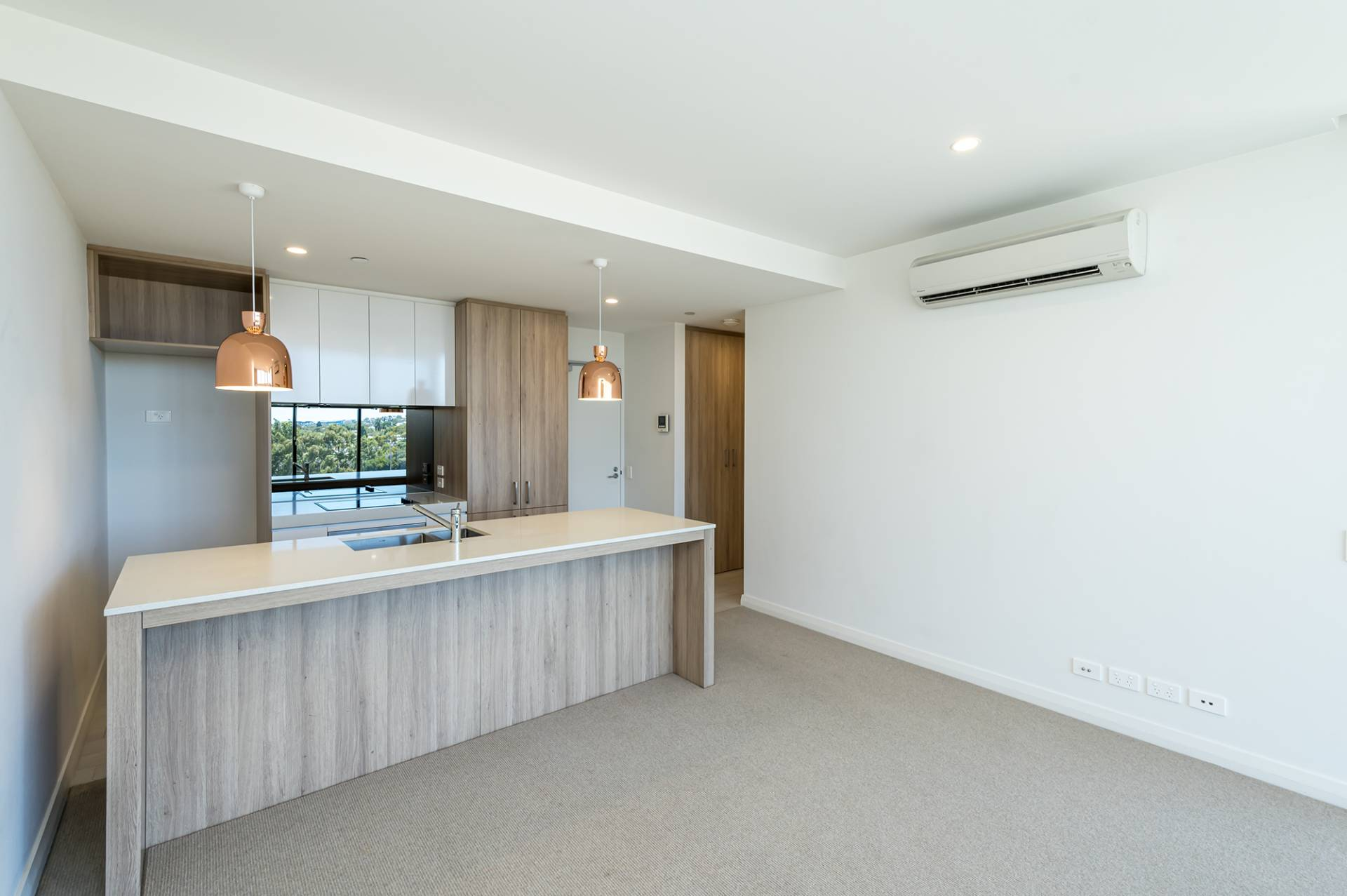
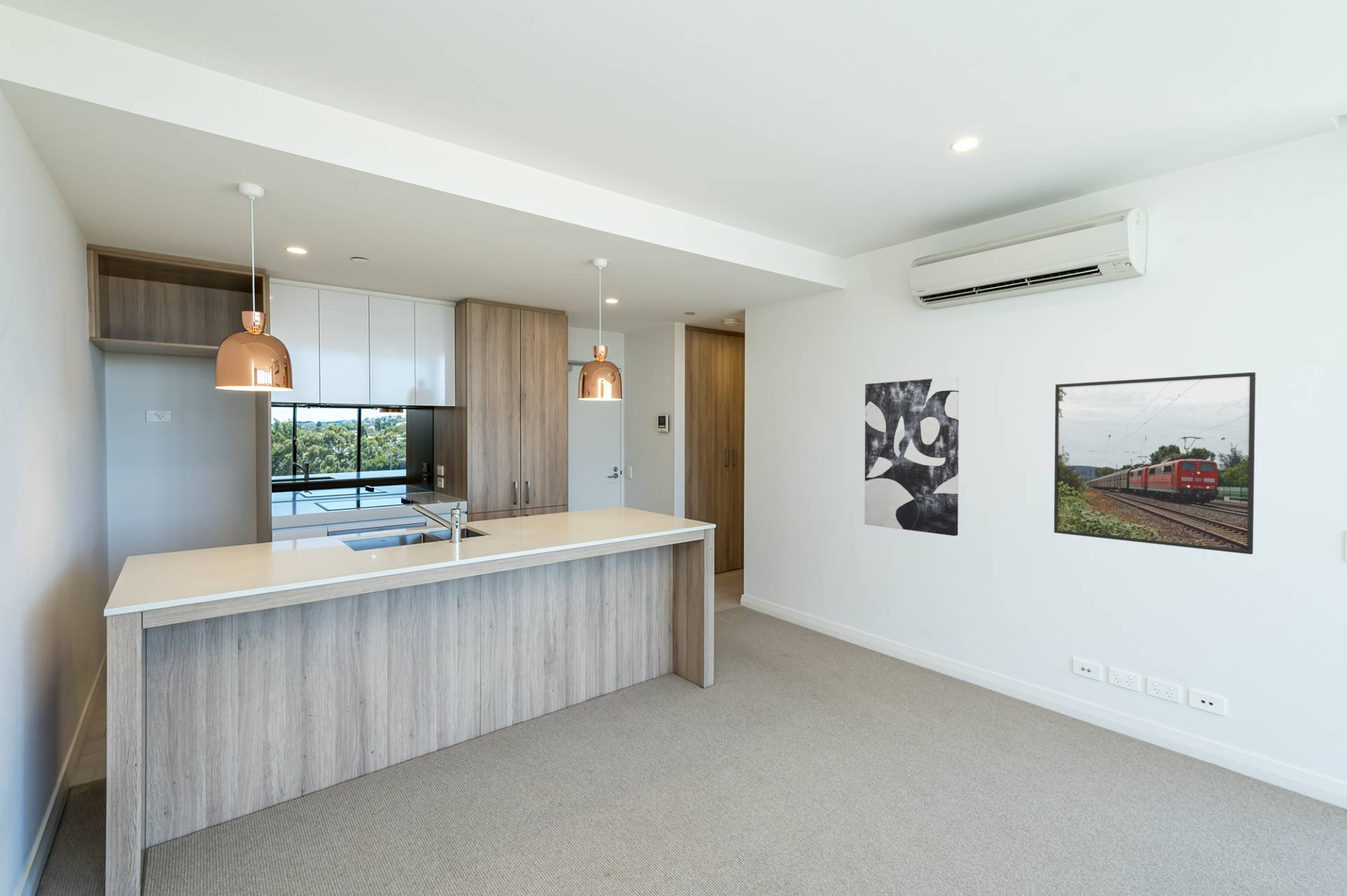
+ wall art [864,376,960,537]
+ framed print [1053,372,1256,555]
